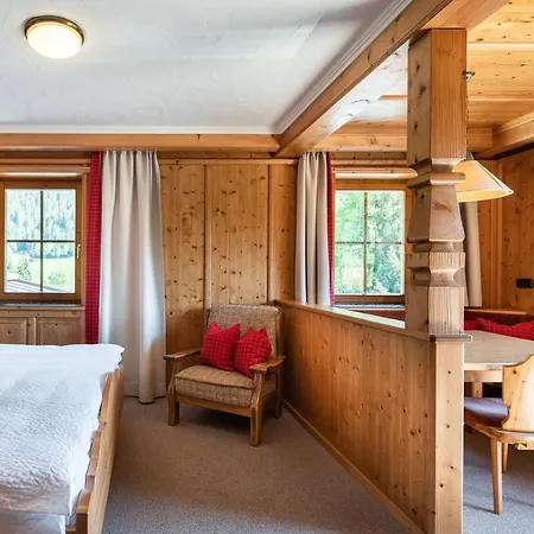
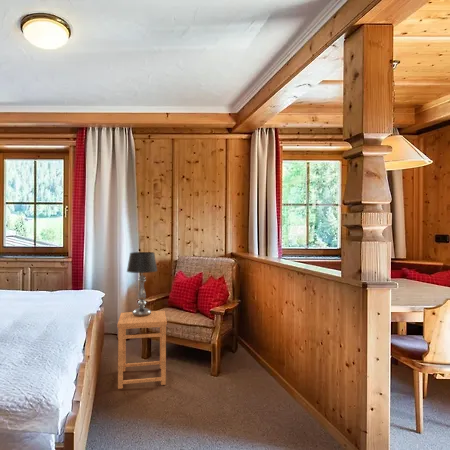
+ side table [116,310,168,390]
+ table lamp [126,251,158,317]
